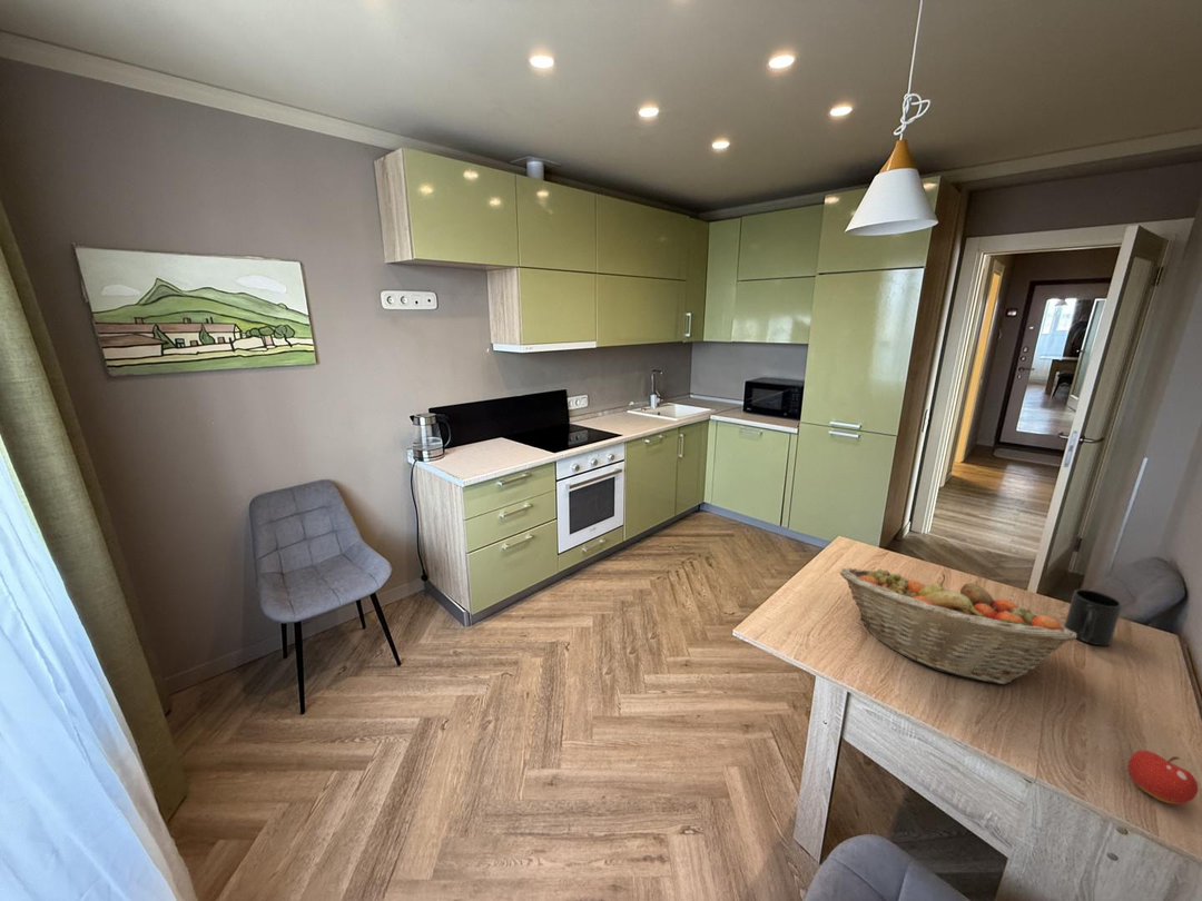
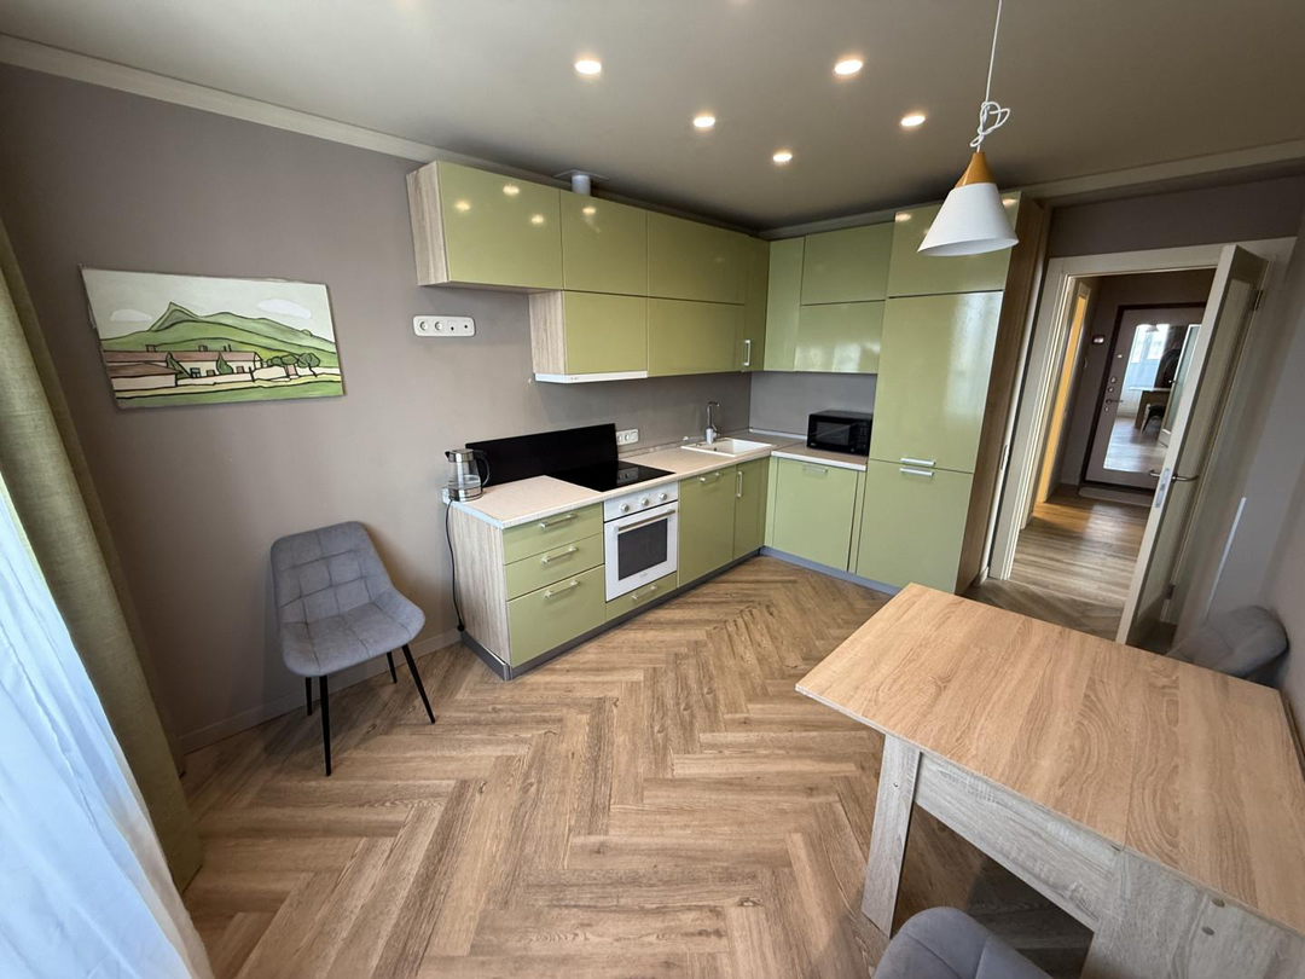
- mug [1063,588,1123,646]
- fruit basket [839,566,1077,685]
- fruit [1127,750,1199,805]
